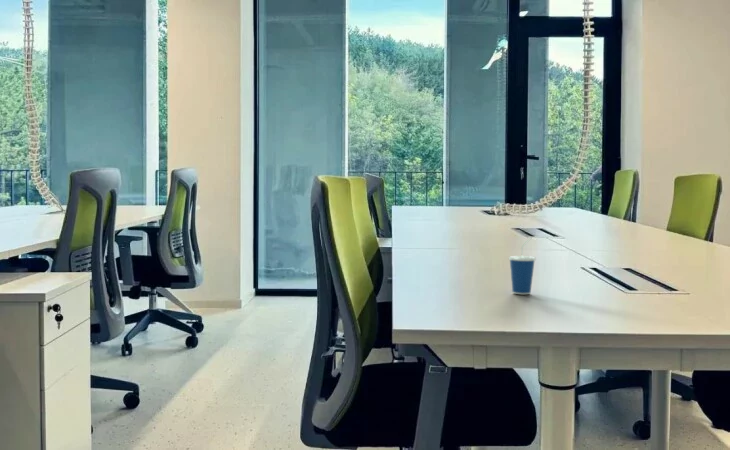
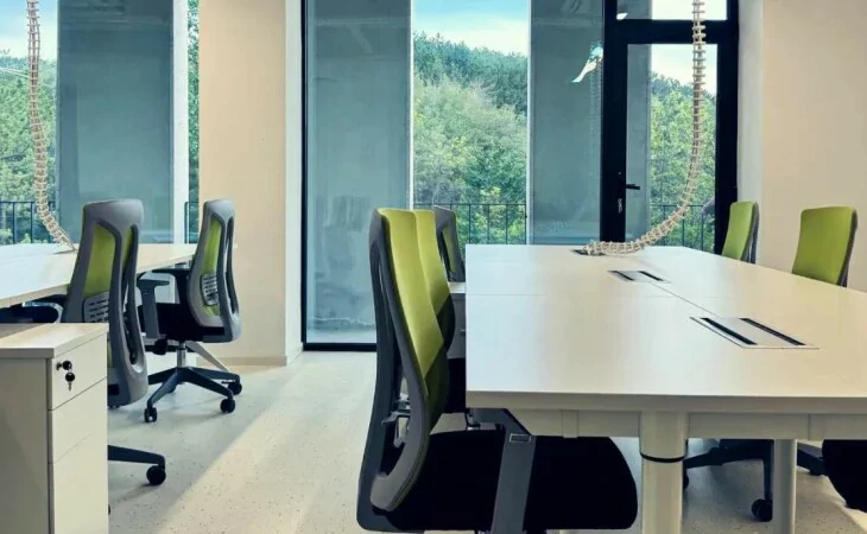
- cup [508,237,537,295]
